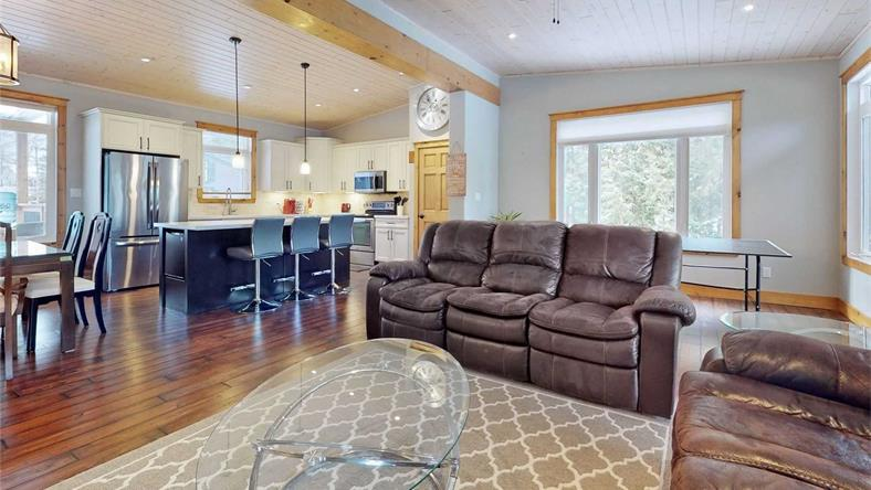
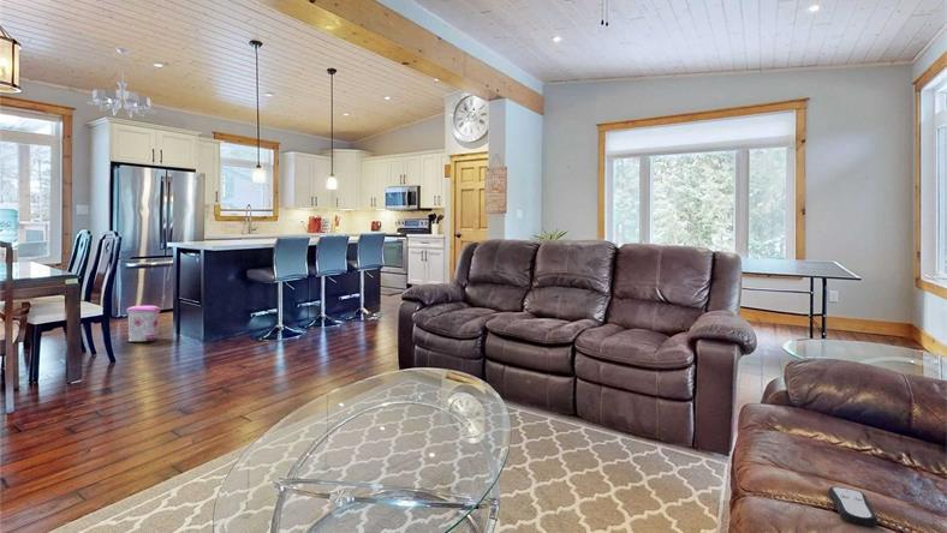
+ chandelier [84,47,157,119]
+ remote control [827,486,878,528]
+ trash can [125,305,162,342]
